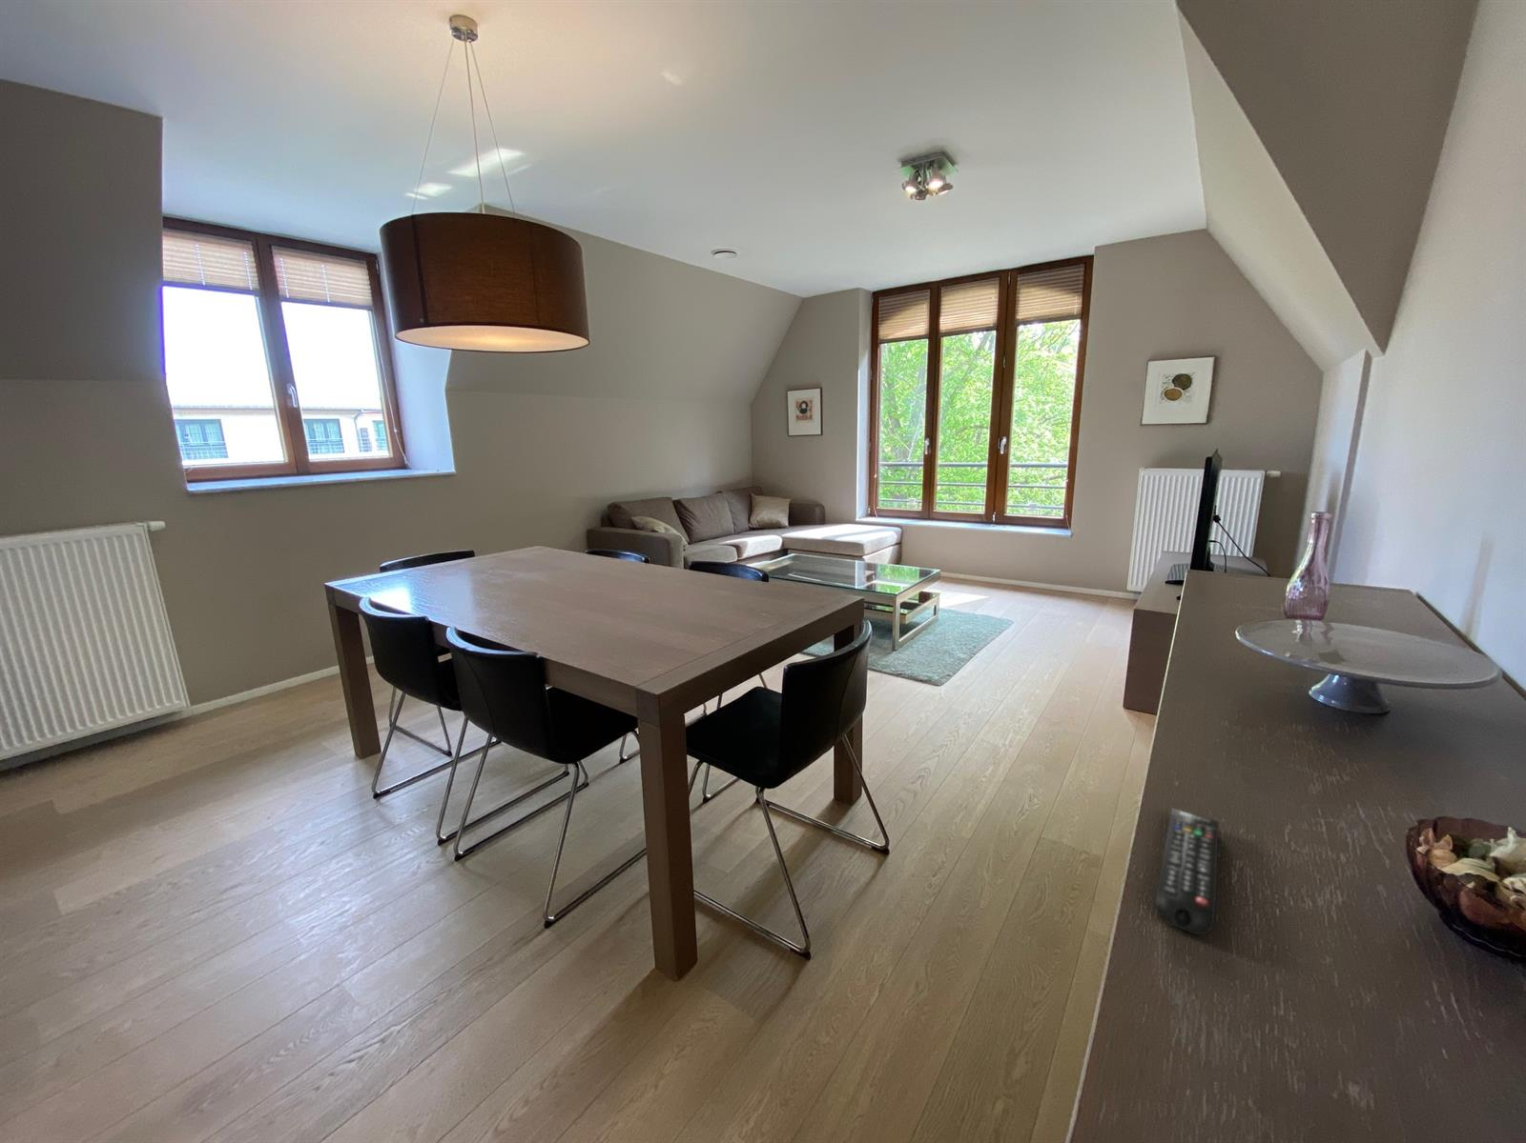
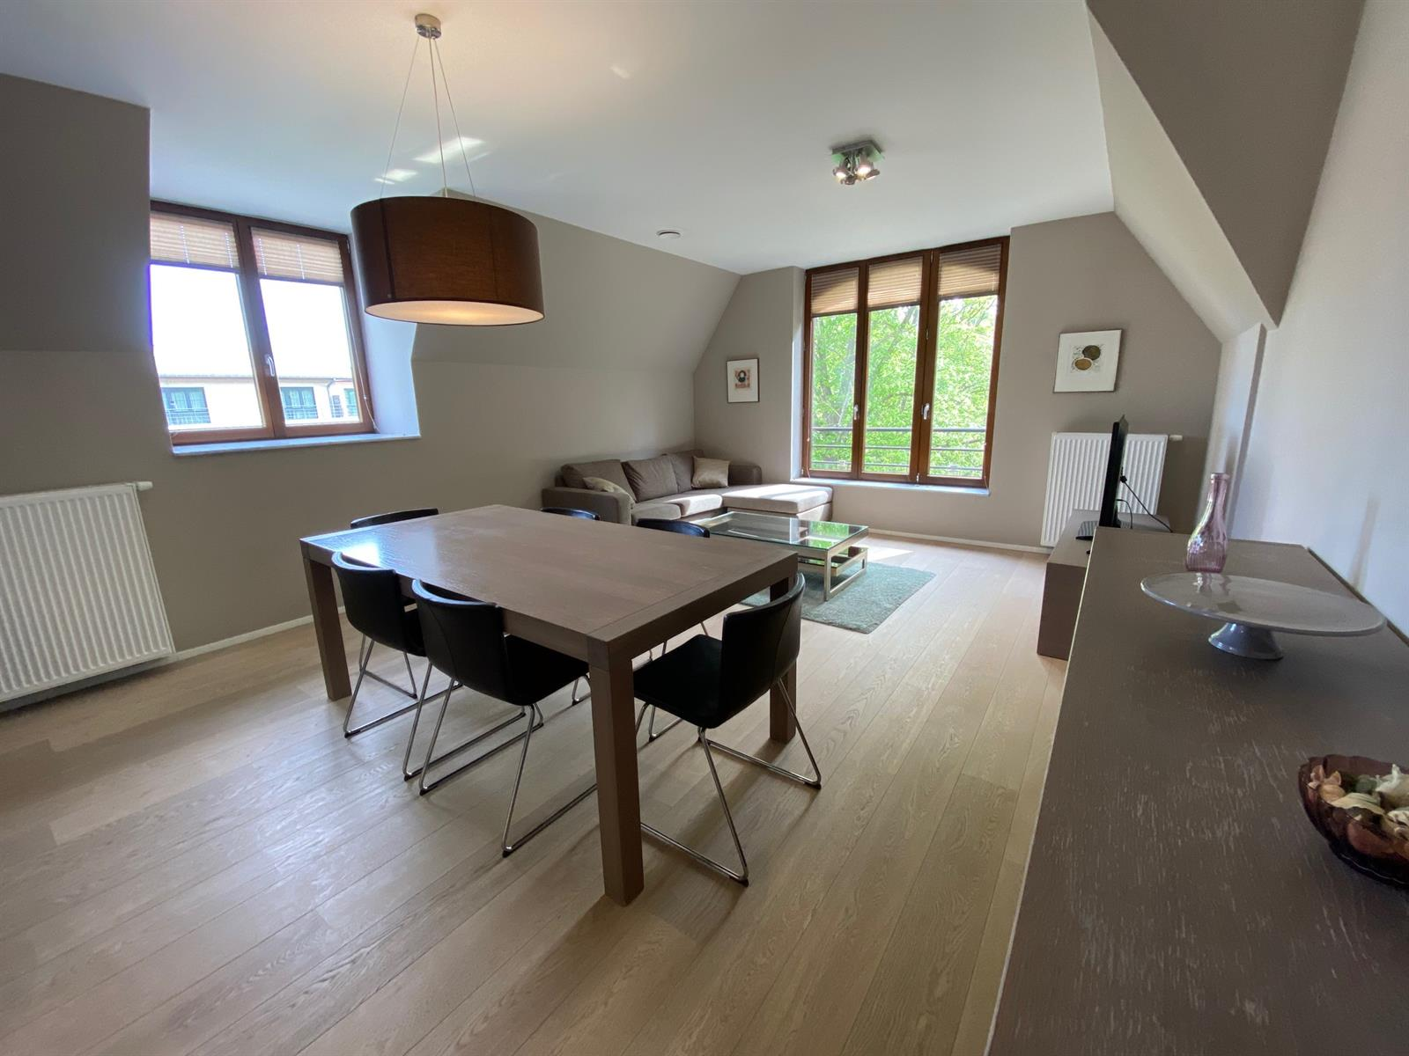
- remote control [1154,808,1220,935]
